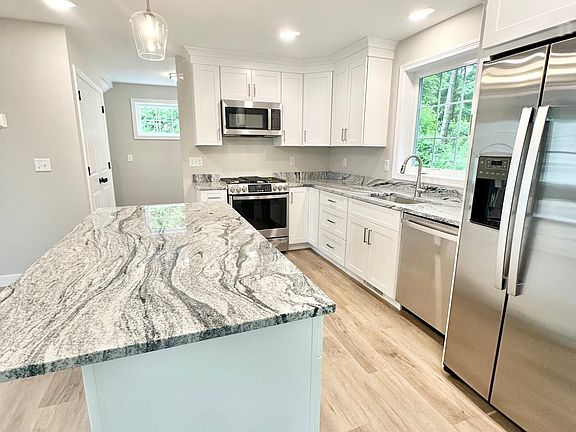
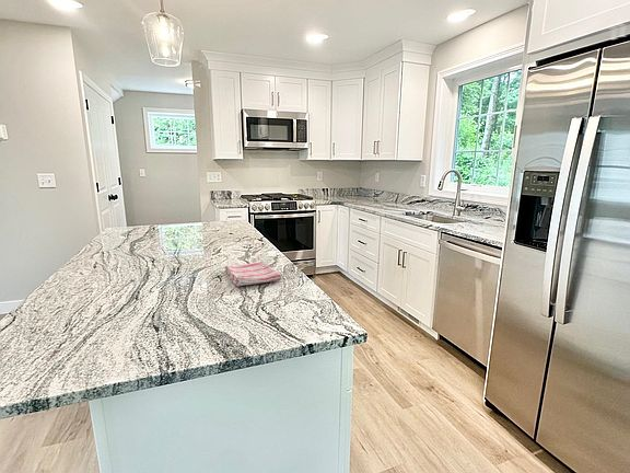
+ dish towel [223,261,282,287]
